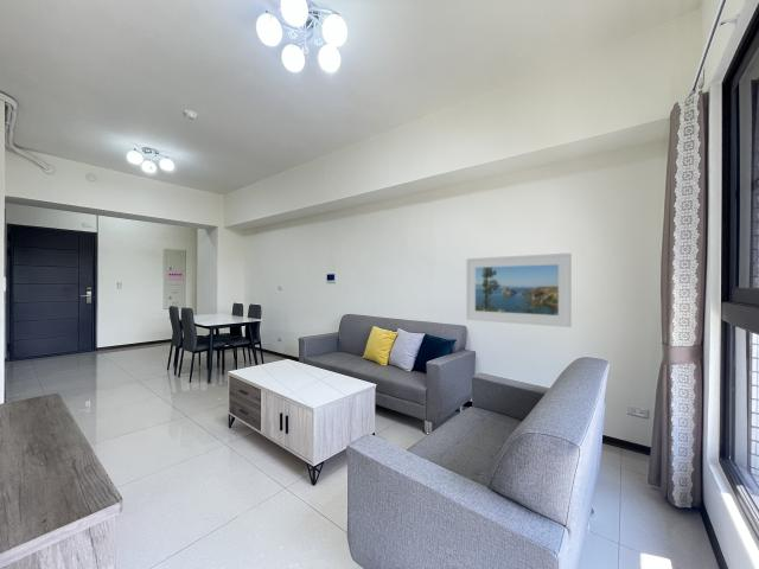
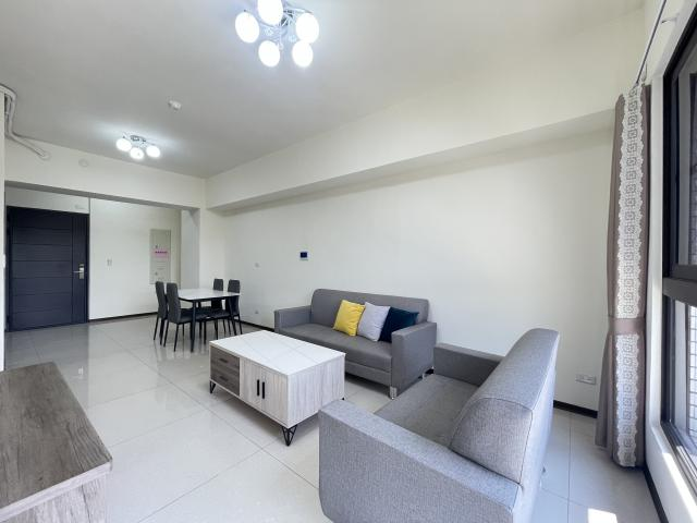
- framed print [465,251,573,328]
